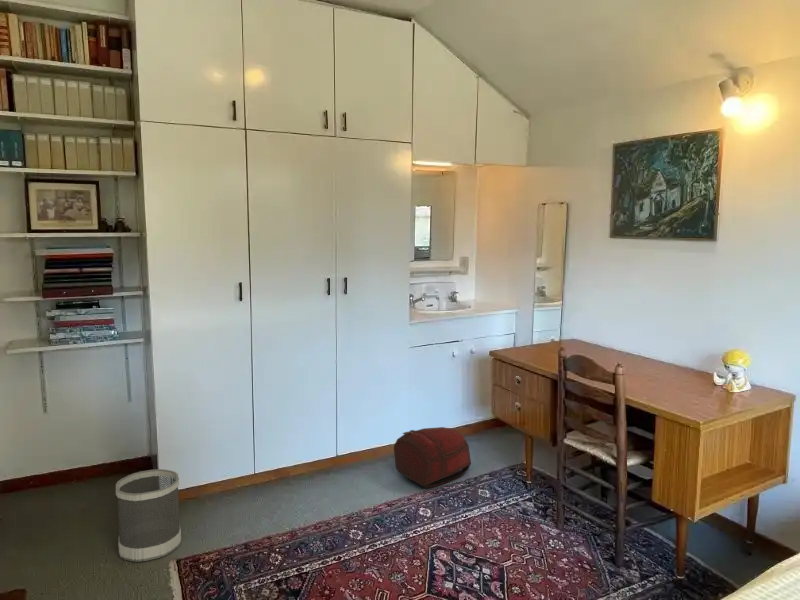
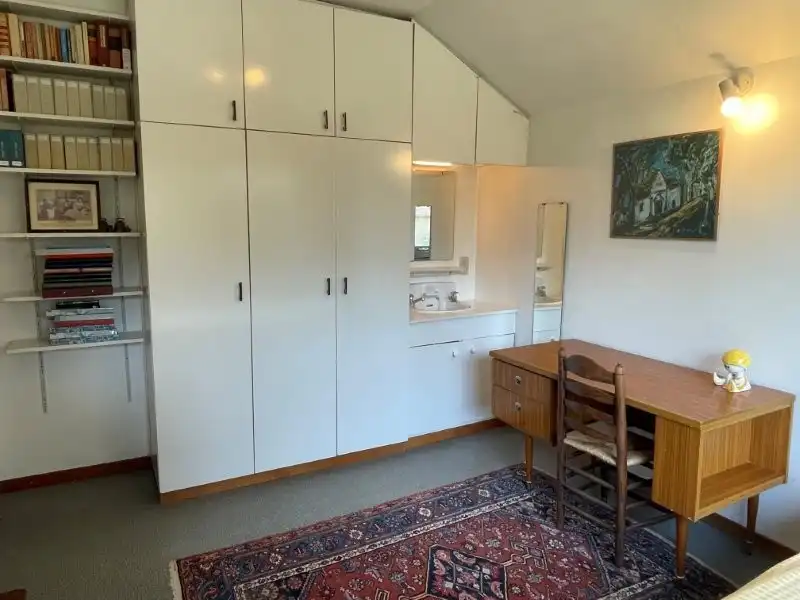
- backpack [393,426,472,489]
- wastebasket [115,468,182,563]
